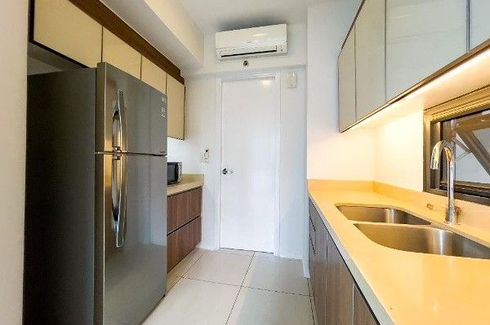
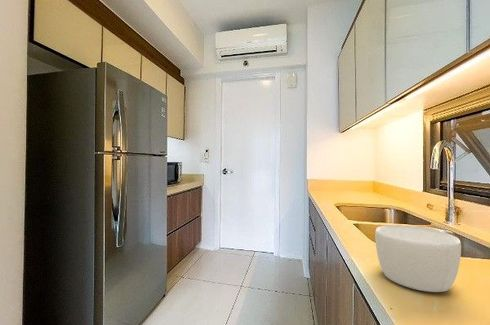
+ bowl [374,224,462,293]
